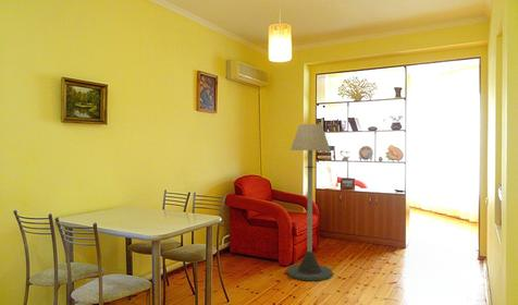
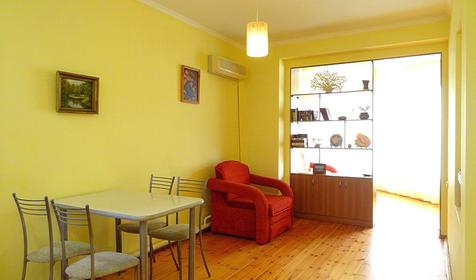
- floor lamp [286,123,334,282]
